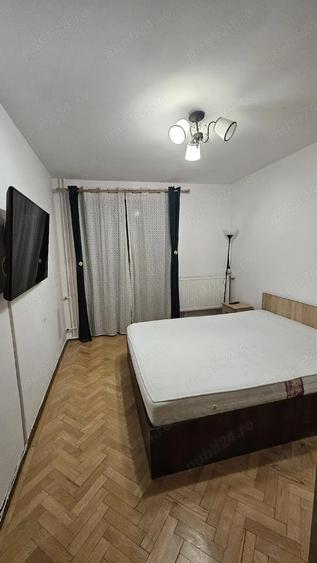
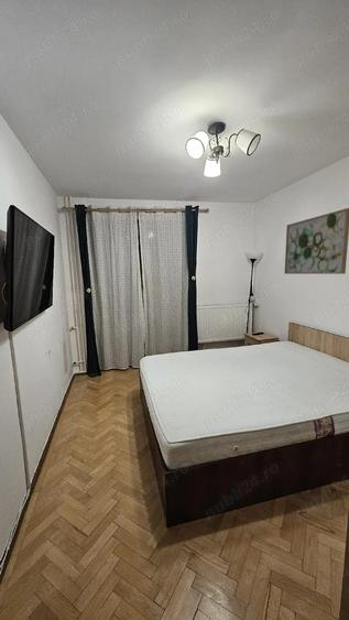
+ wall art [283,207,349,275]
